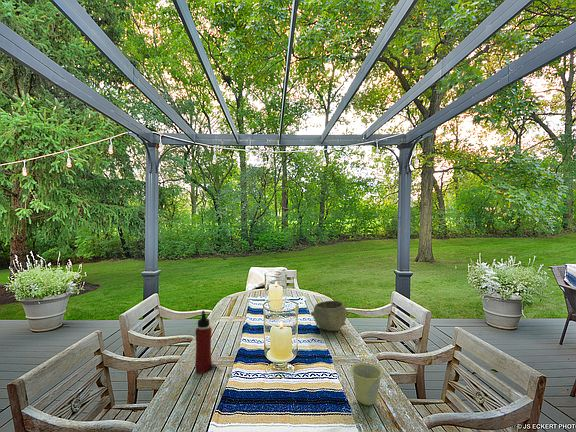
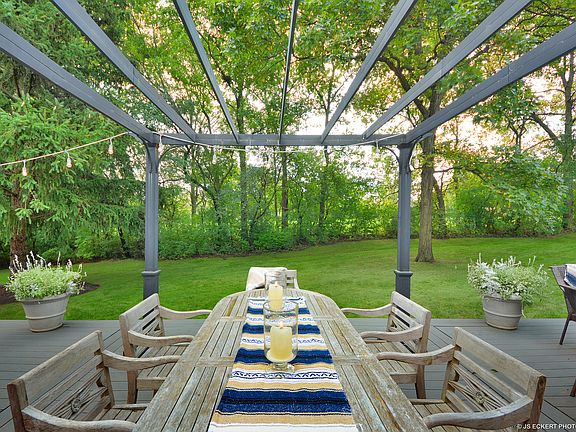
- bowl [310,300,348,332]
- water bottle [194,310,212,374]
- cup [349,362,384,406]
